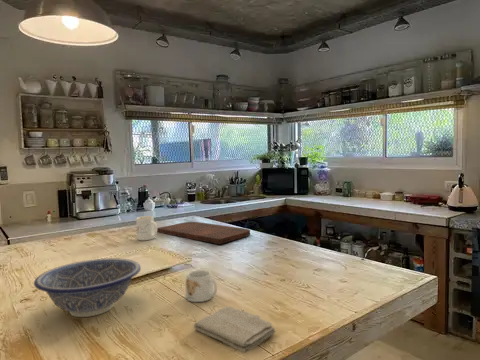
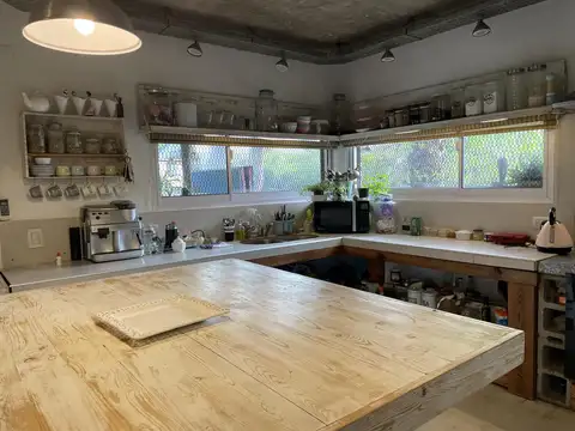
- washcloth [193,306,276,354]
- cutting board [157,221,251,245]
- decorative bowl [33,257,142,318]
- mug [135,215,158,241]
- mug [184,269,218,303]
